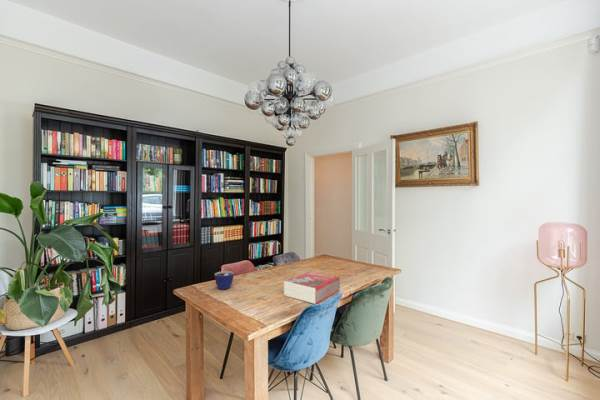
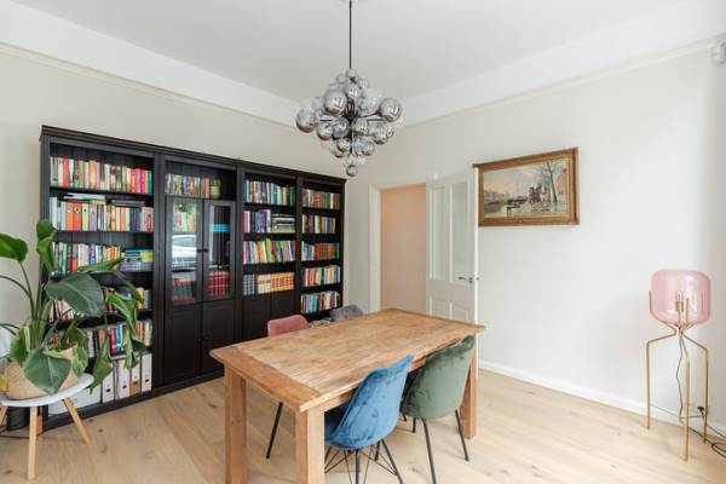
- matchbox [283,271,341,305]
- cup [214,270,235,291]
